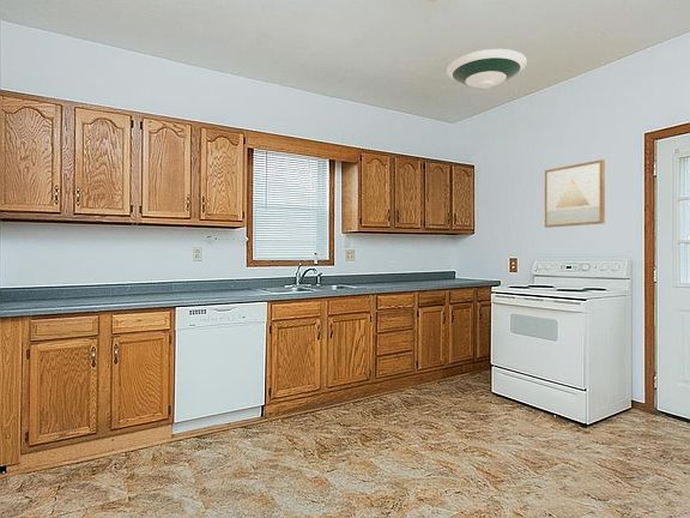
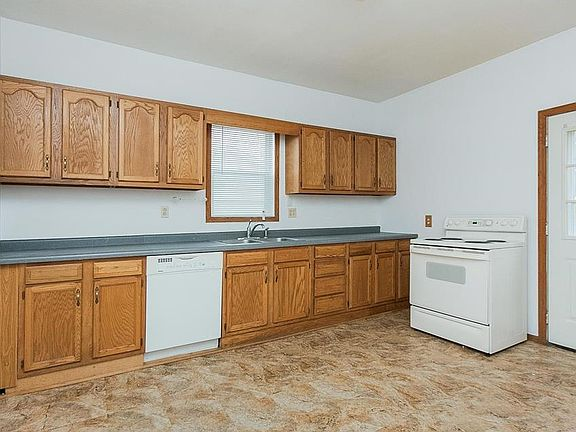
- wall art [544,158,606,229]
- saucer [446,48,528,89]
